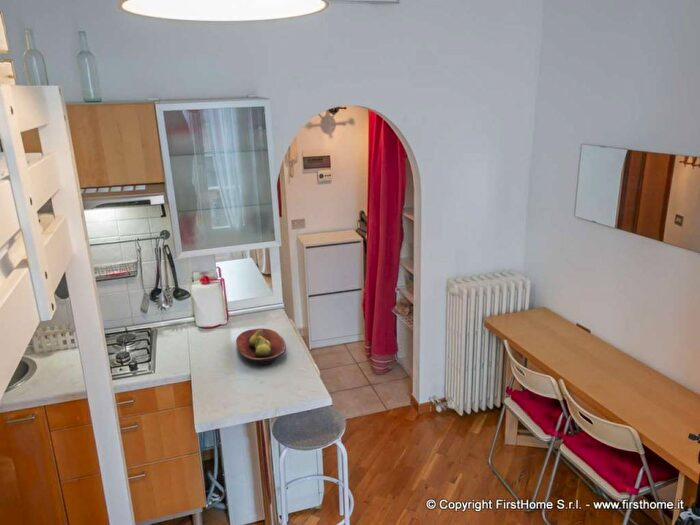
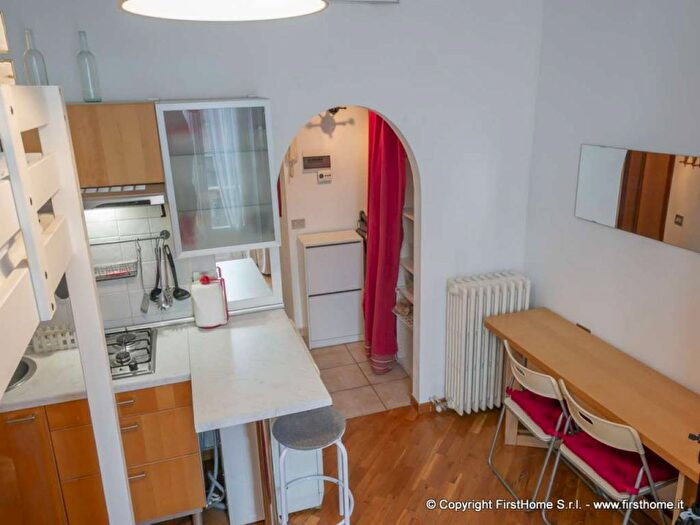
- fruit bowl [235,327,287,366]
